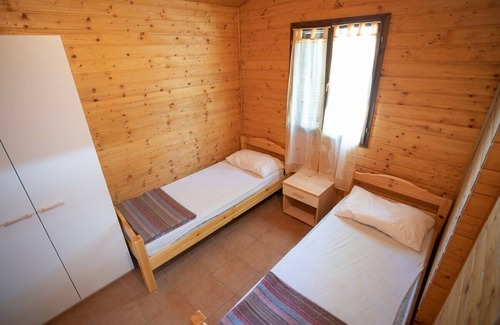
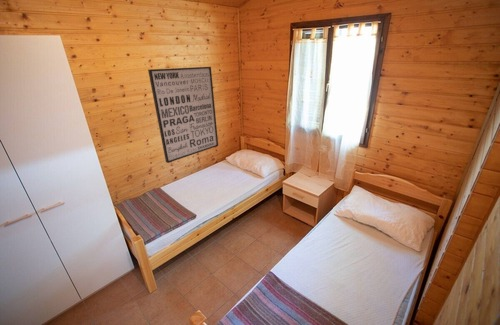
+ wall art [147,66,219,164]
